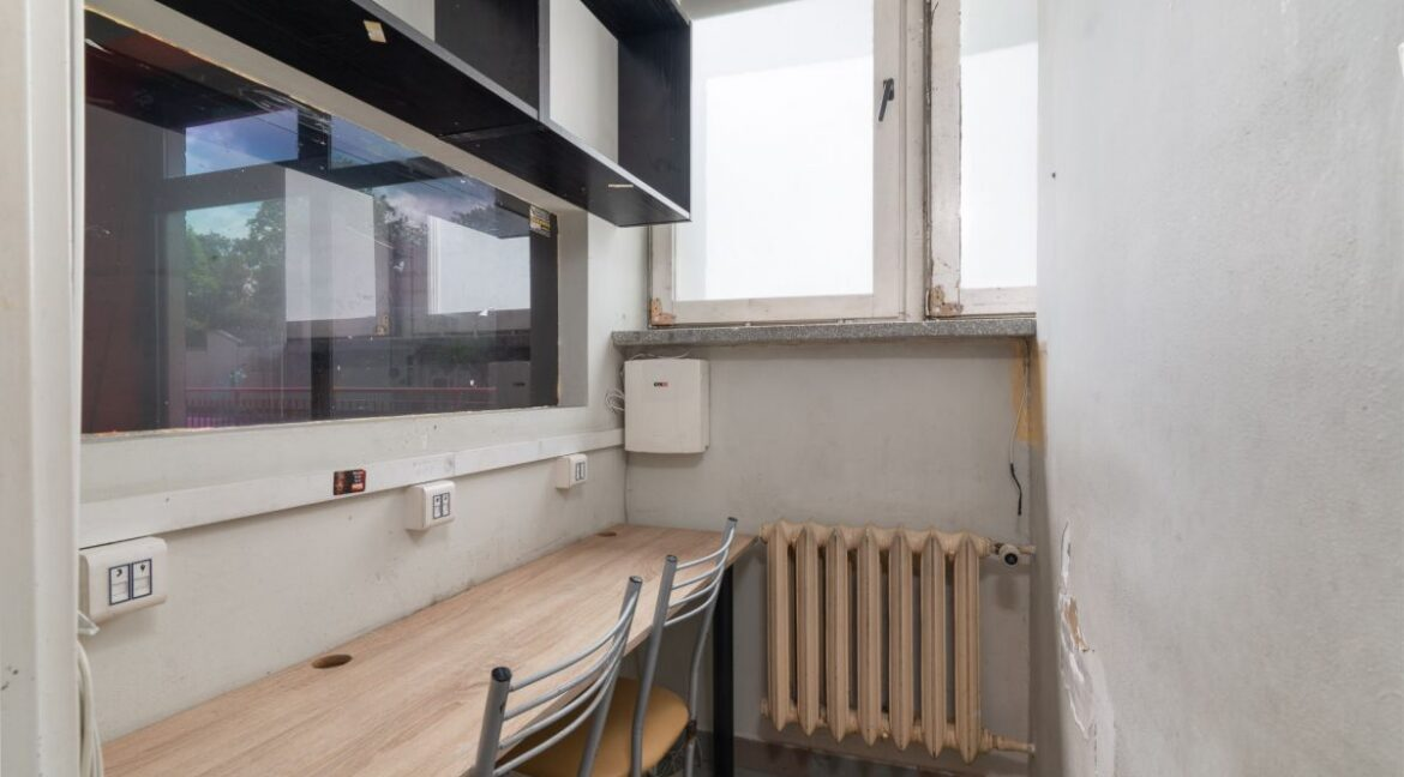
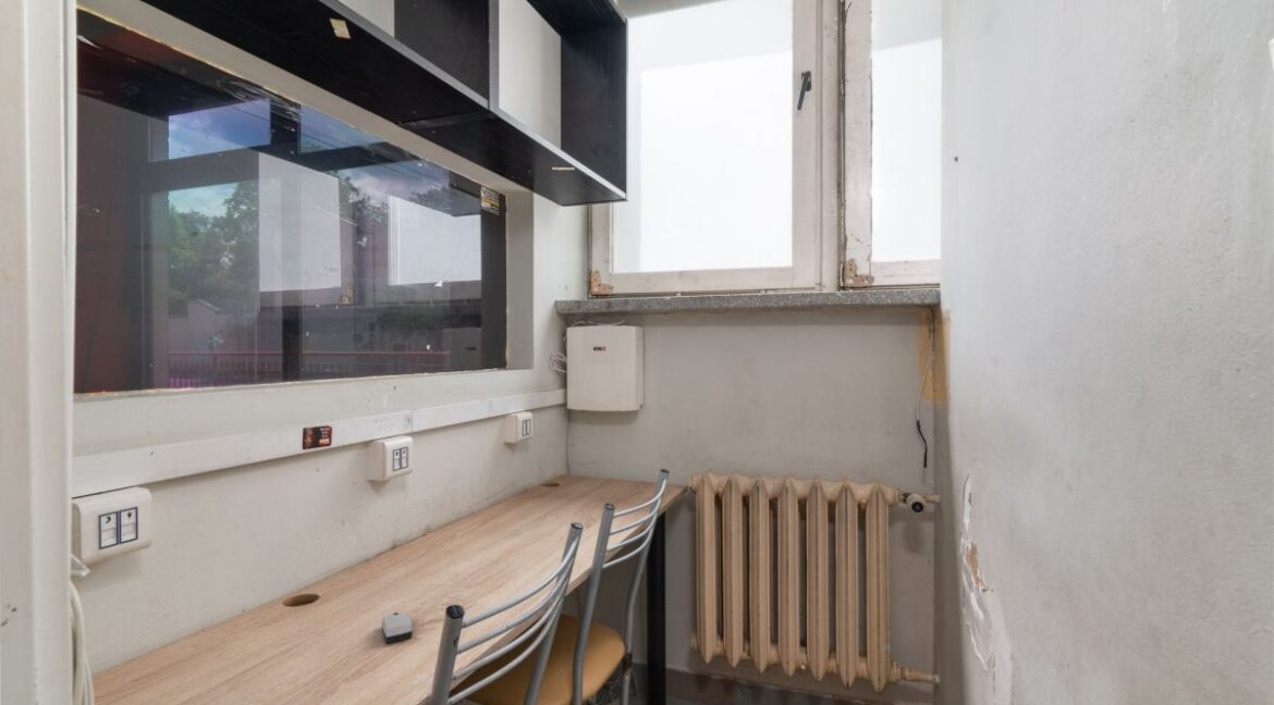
+ computer mouse [381,611,413,644]
